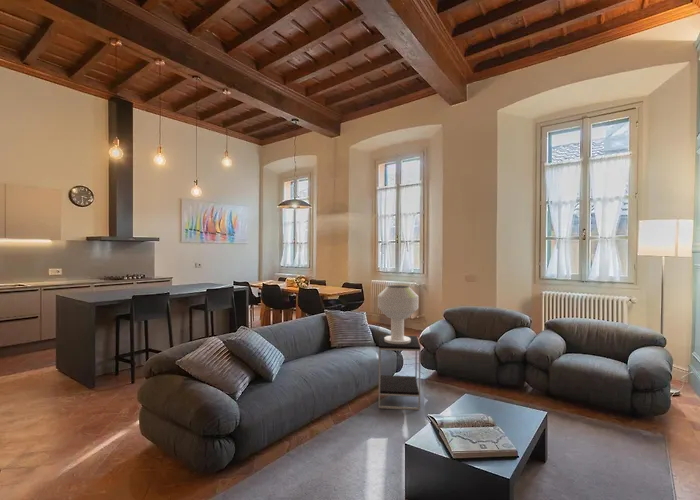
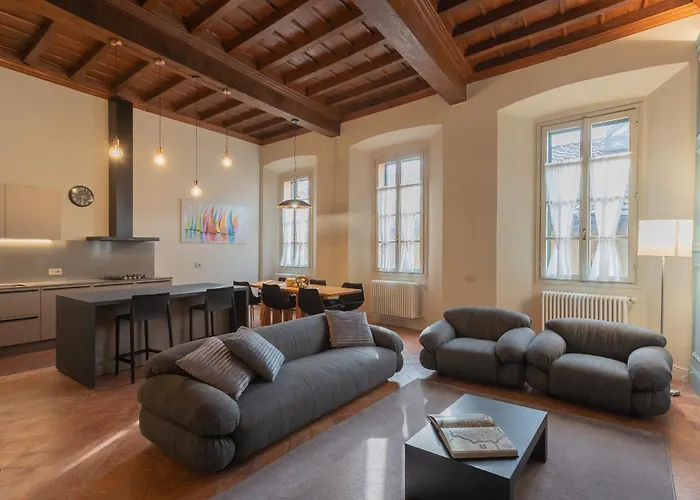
- table lamp [377,284,420,344]
- side table [378,334,422,411]
